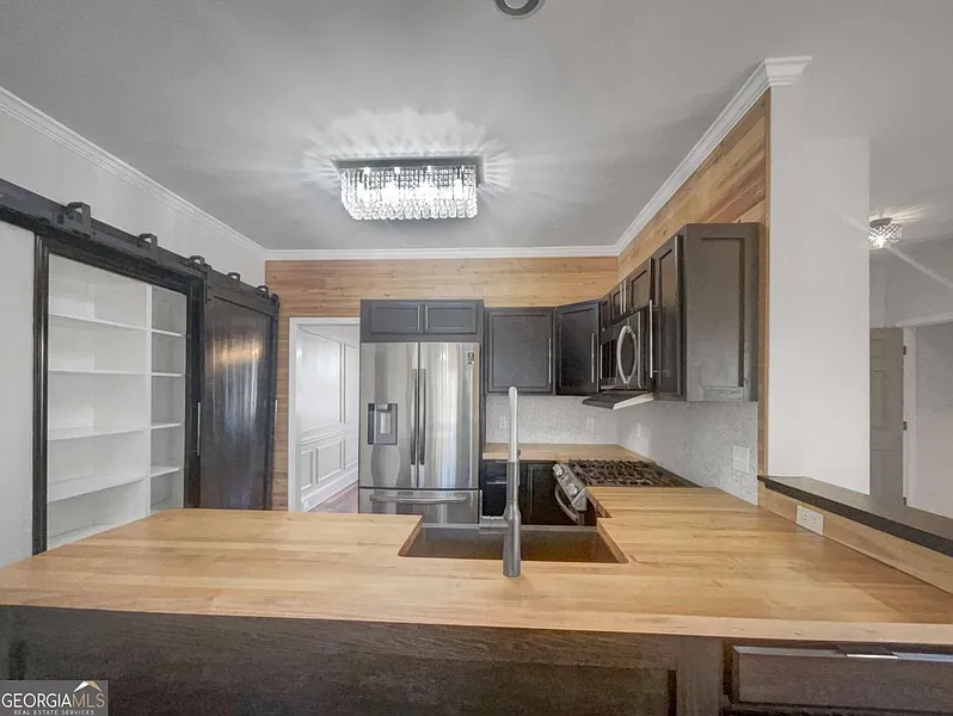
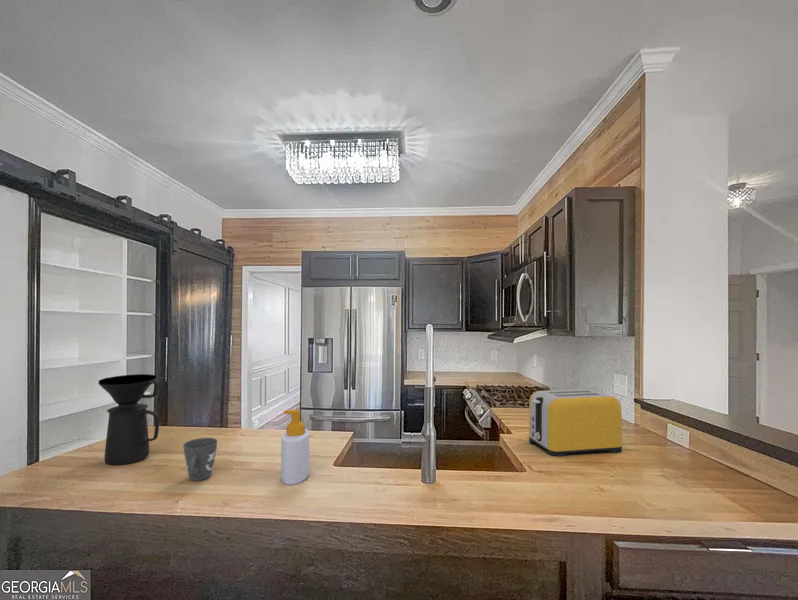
+ mug [182,437,218,482]
+ soap bottle [280,409,310,486]
+ toaster [528,388,623,458]
+ coffee maker [97,373,160,466]
